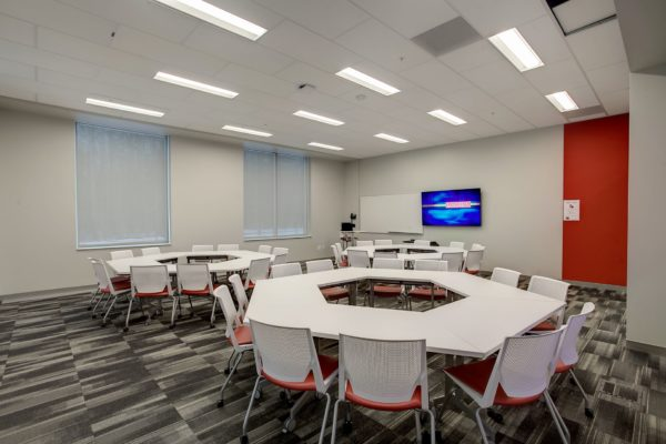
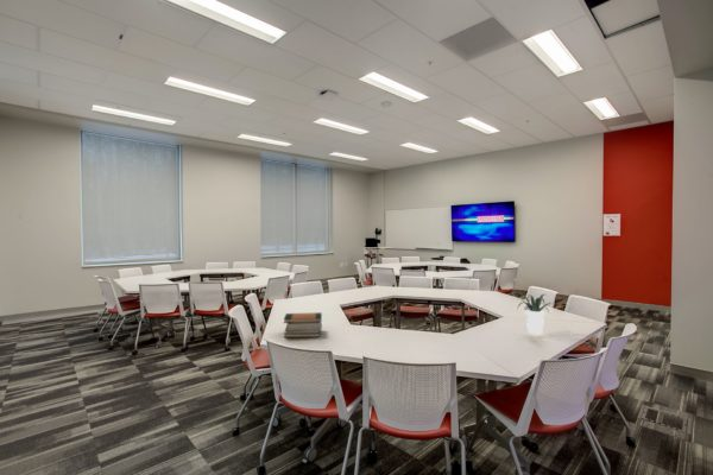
+ potted plant [516,293,555,335]
+ book stack [283,311,323,338]
